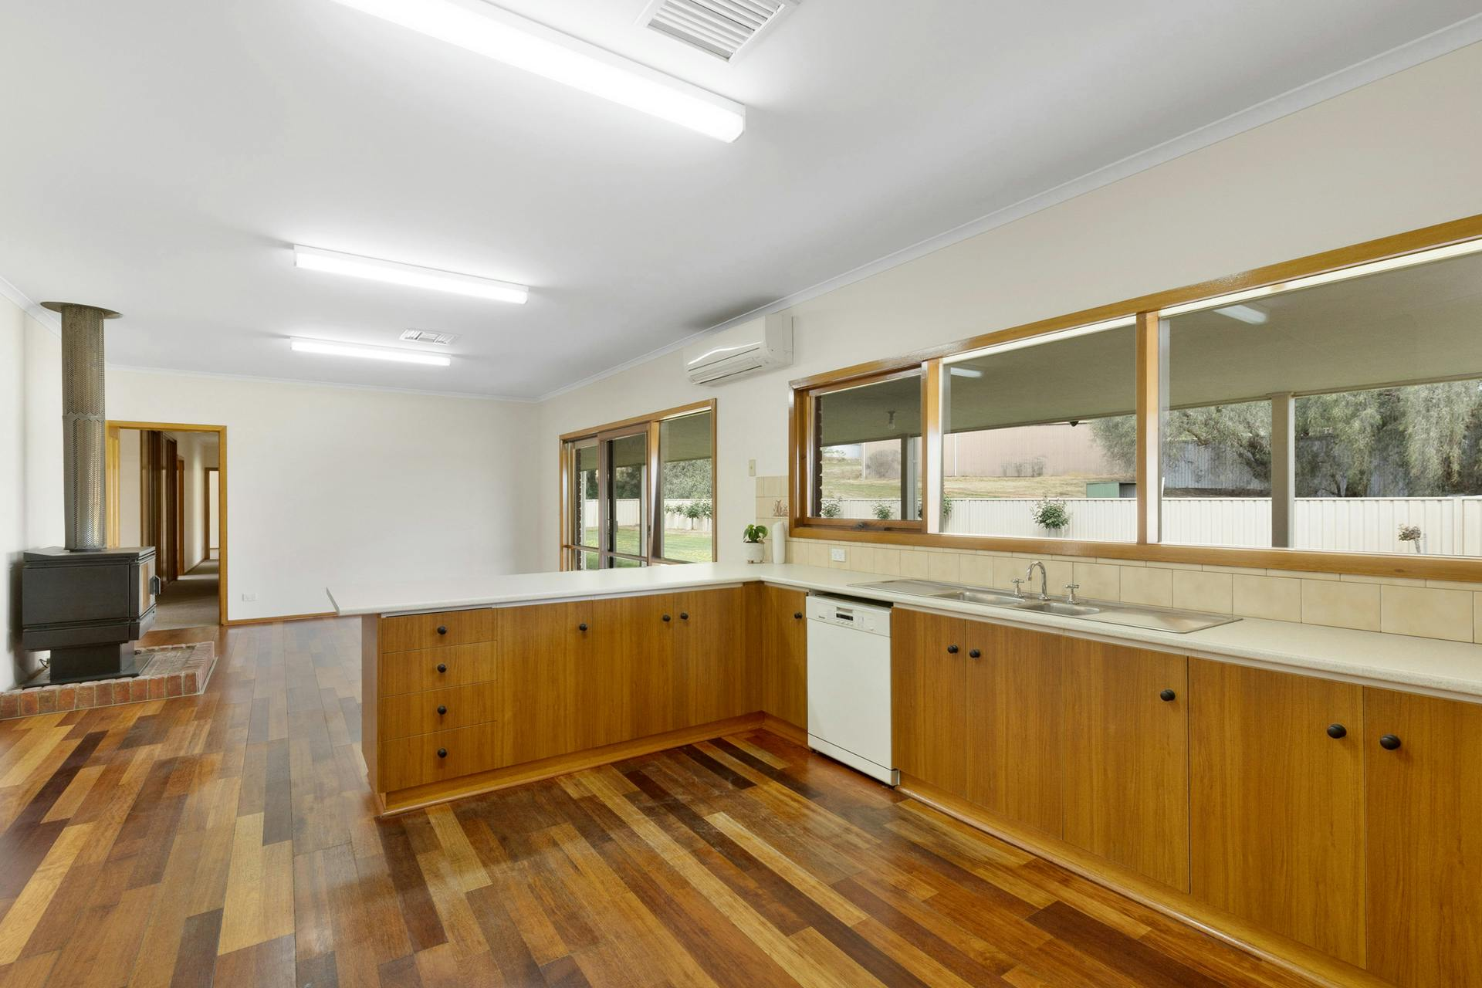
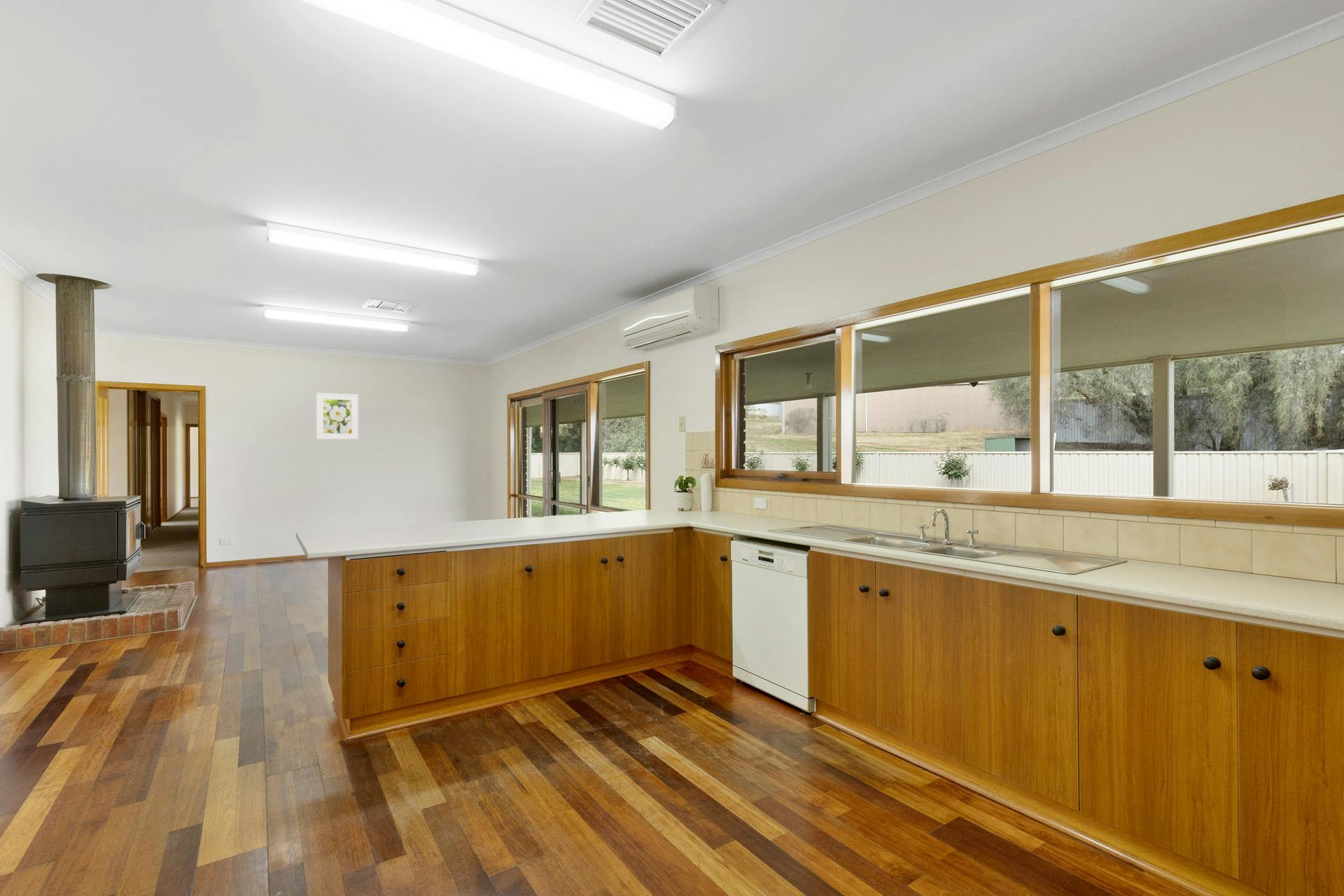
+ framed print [316,392,359,440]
